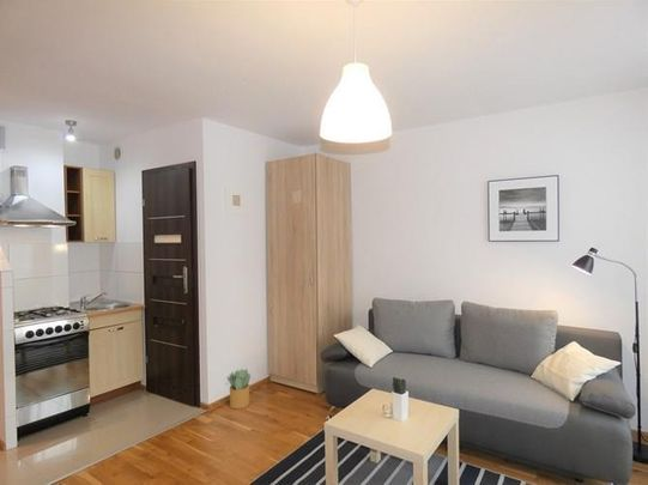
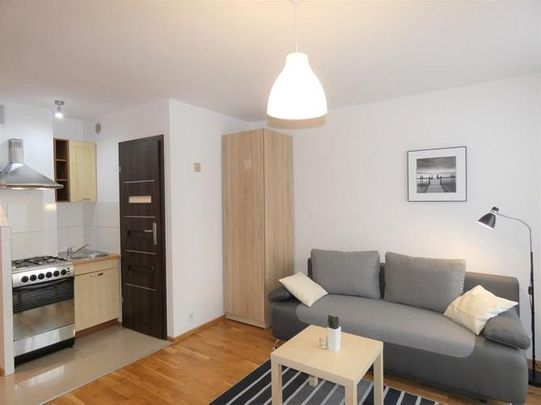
- potted plant [226,368,252,410]
